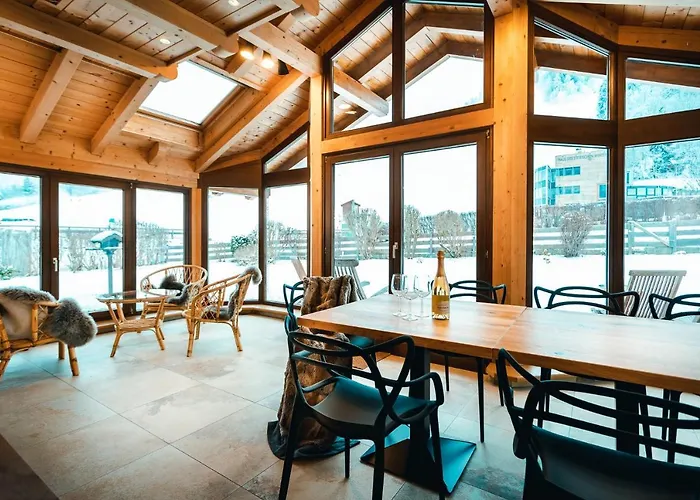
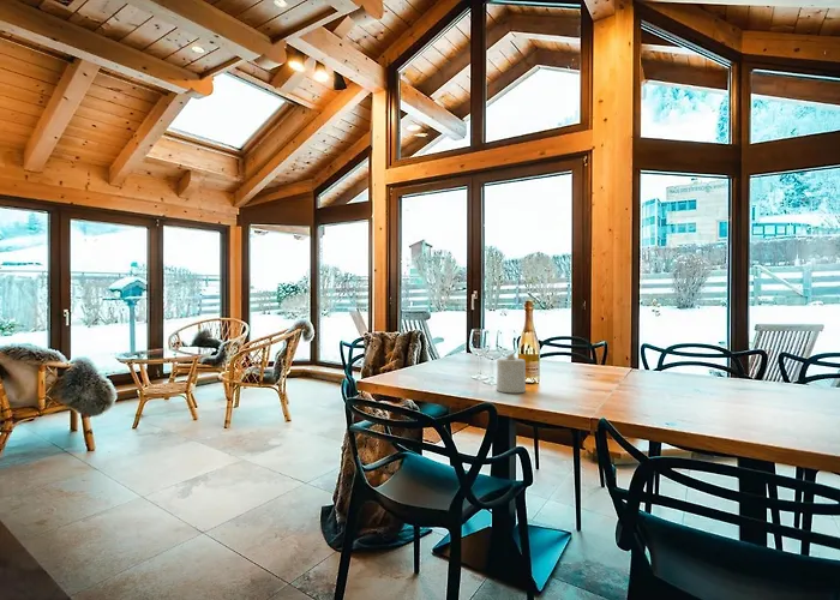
+ candle [496,353,527,394]
